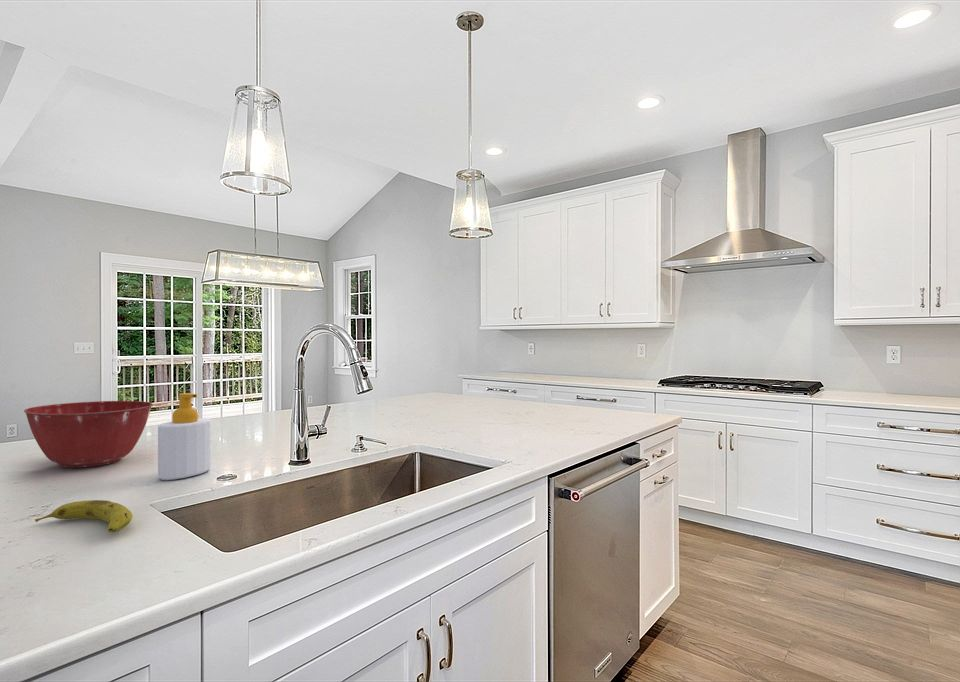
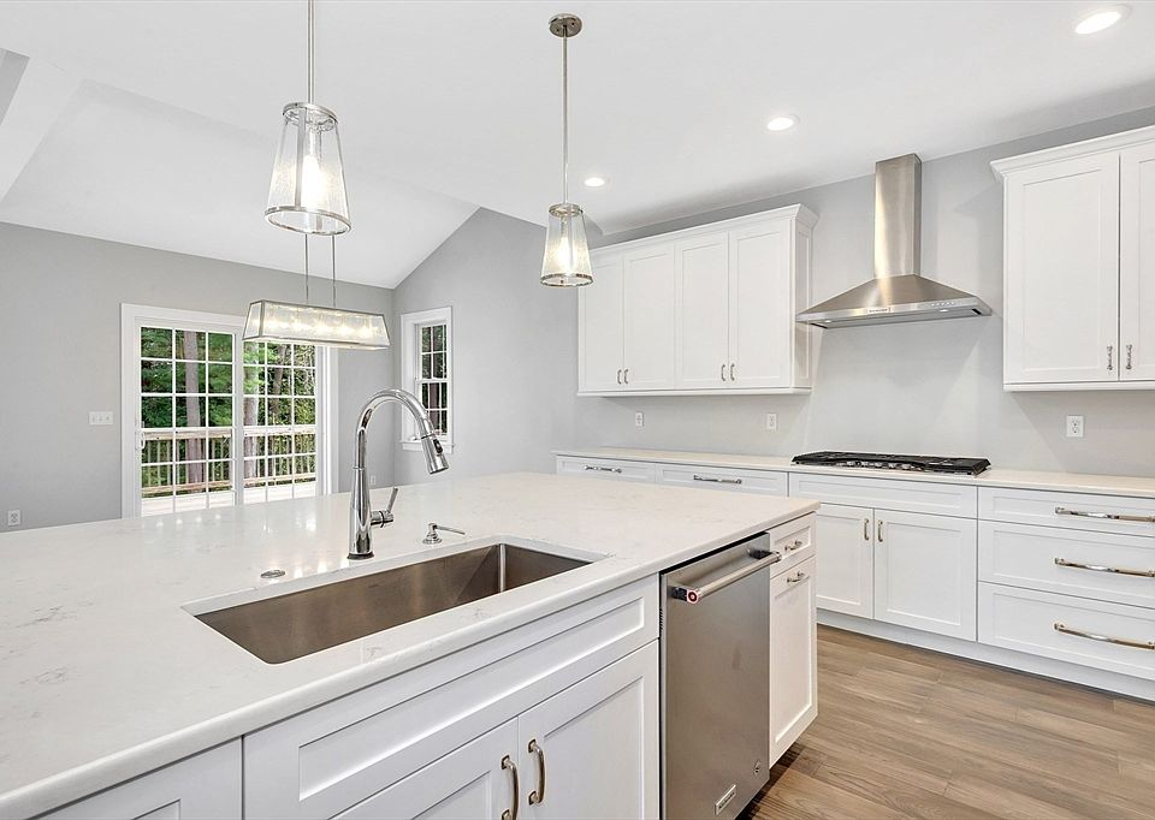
- mixing bowl [23,400,154,468]
- fruit [34,499,134,533]
- soap bottle [157,392,212,481]
